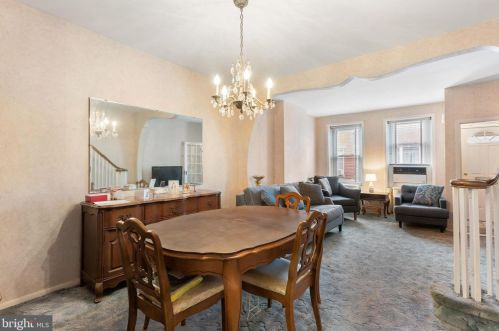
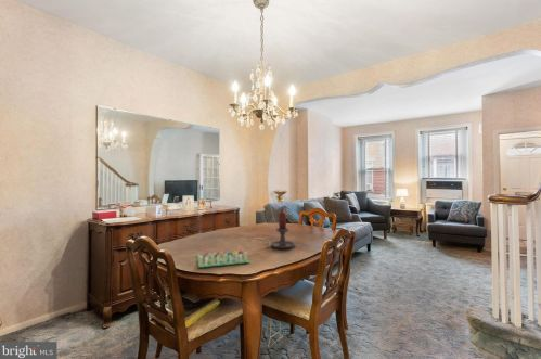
+ board game [196,249,252,269]
+ candle holder [262,211,296,249]
